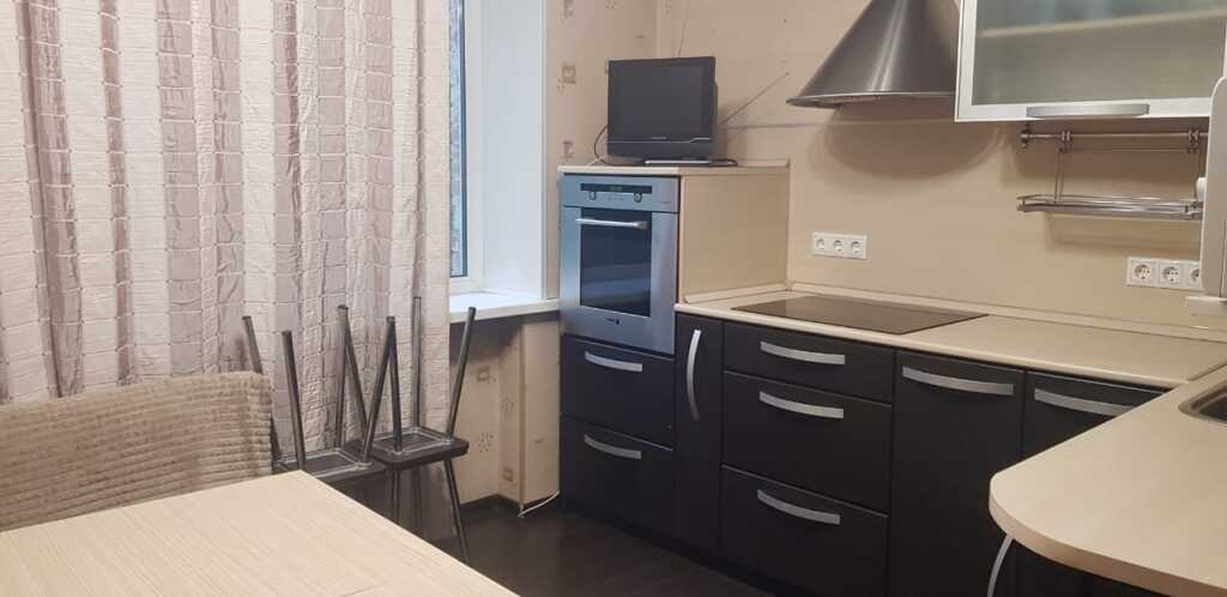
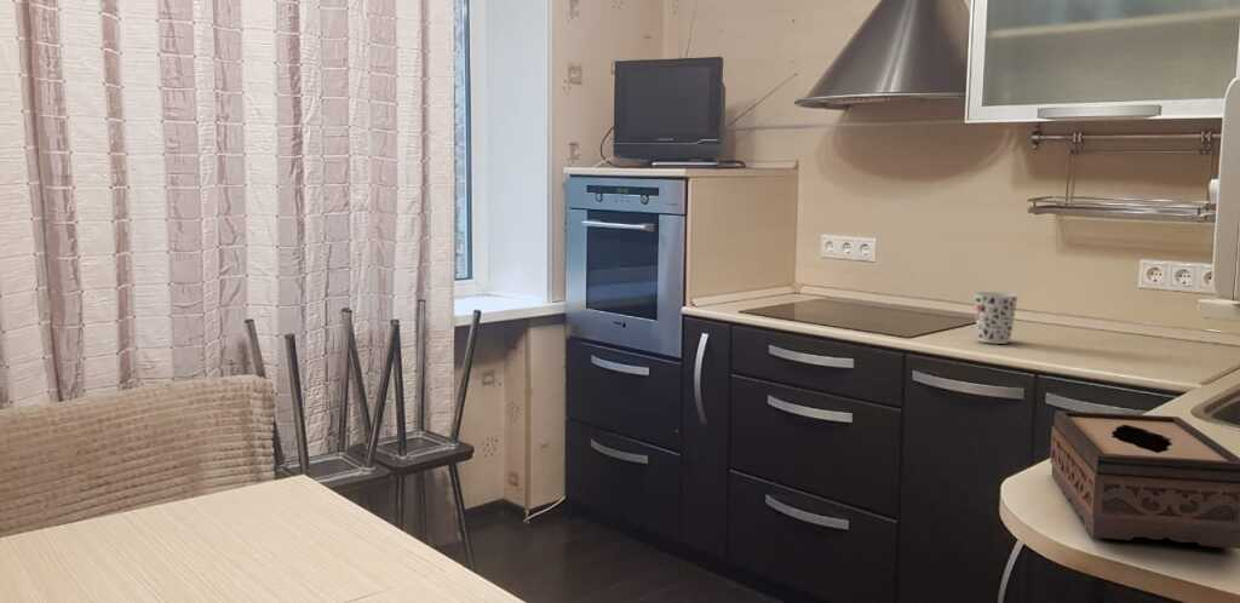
+ cup [972,291,1020,345]
+ tissue box [1049,409,1240,550]
